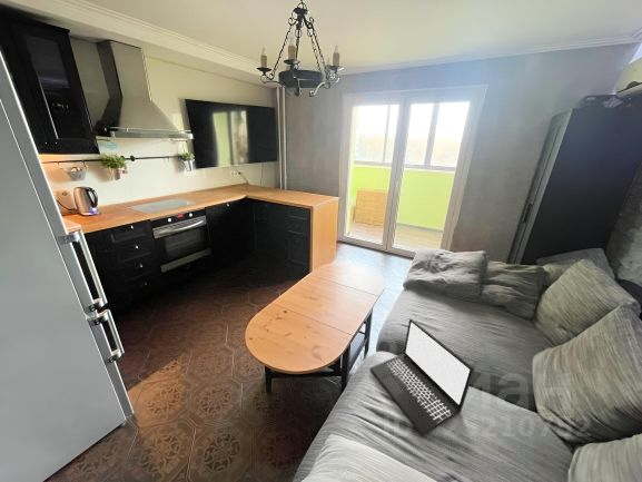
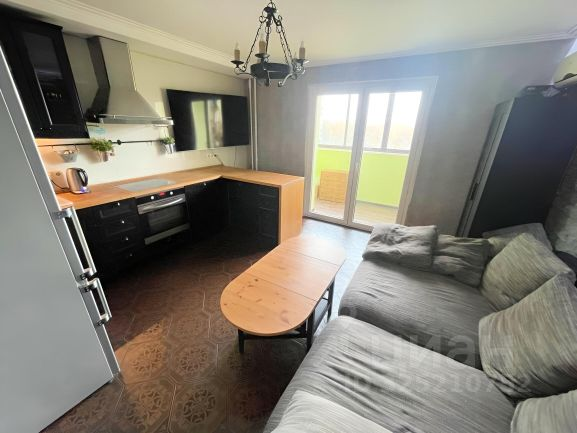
- laptop [369,317,475,437]
